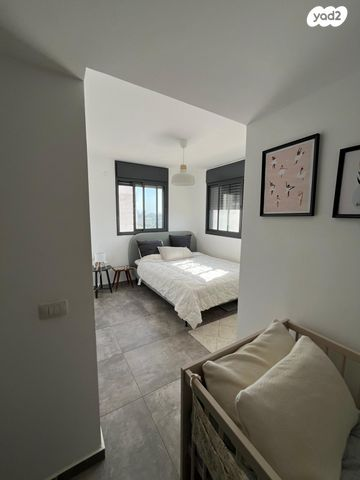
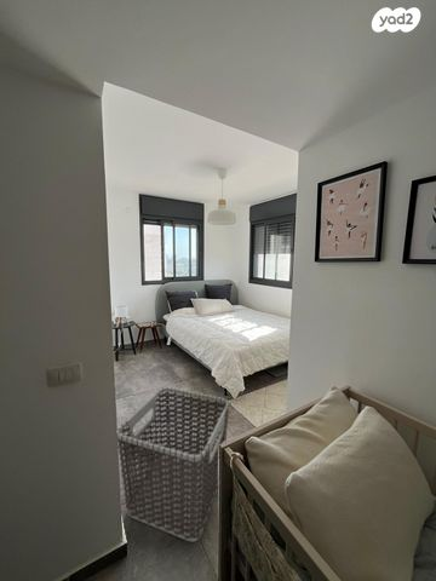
+ clothes hamper [116,386,230,543]
